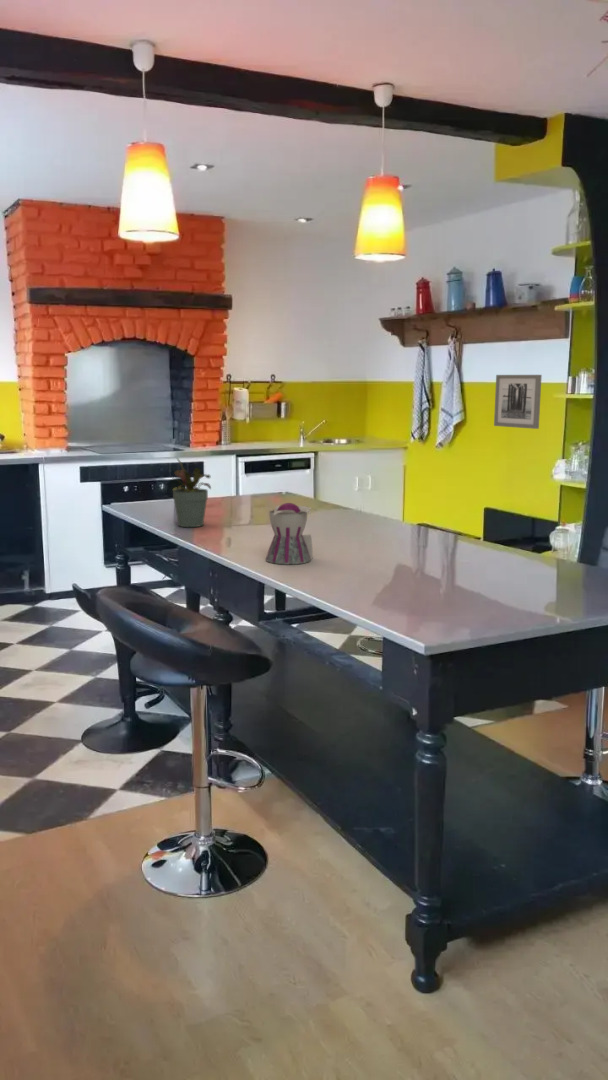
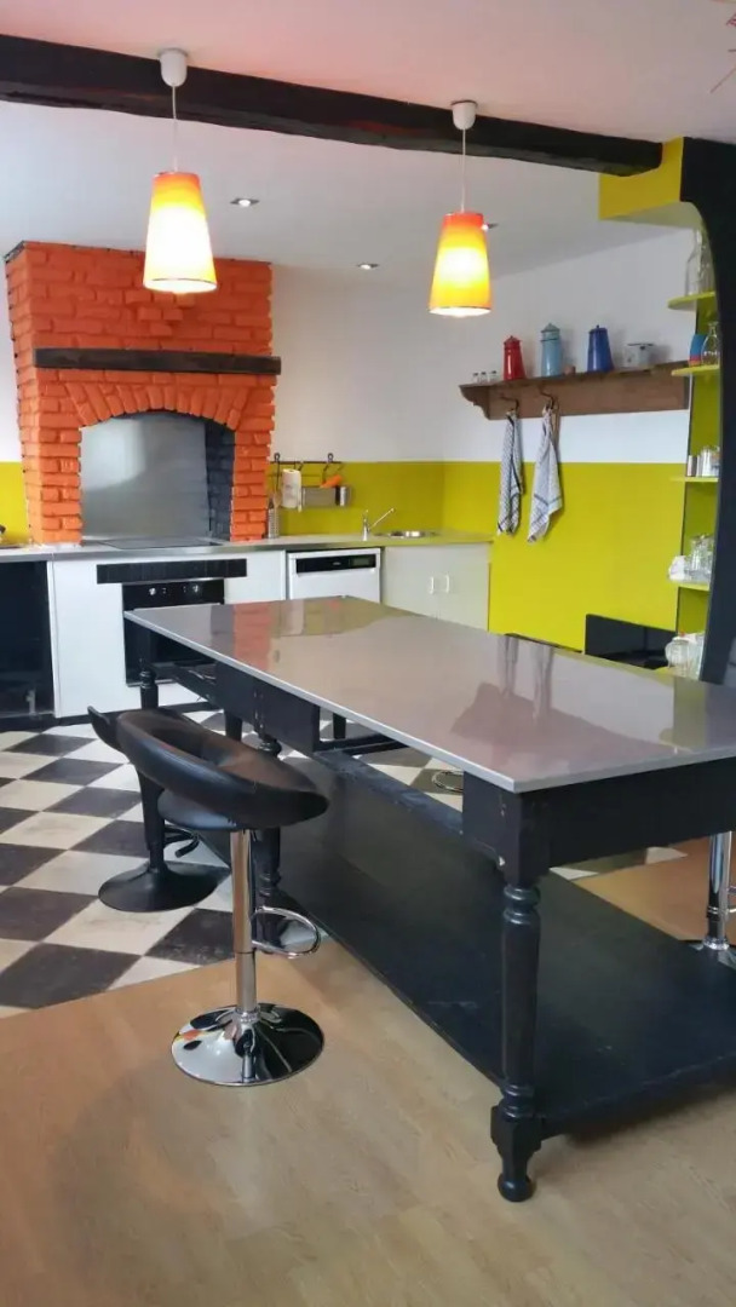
- potted plant [168,457,212,528]
- wall art [493,374,543,430]
- teapot [258,502,316,565]
